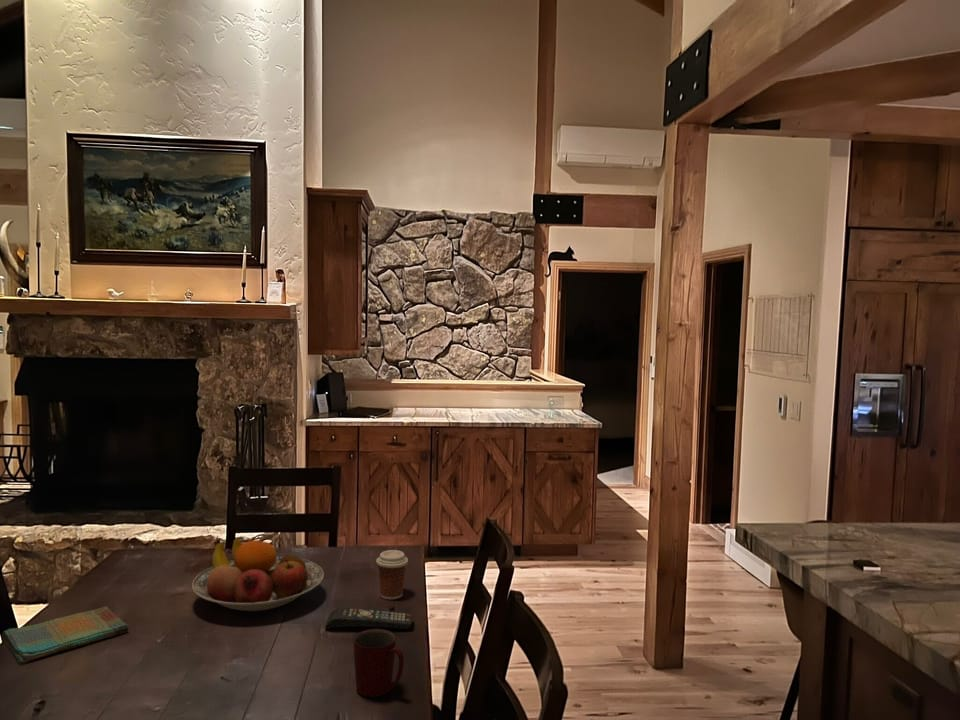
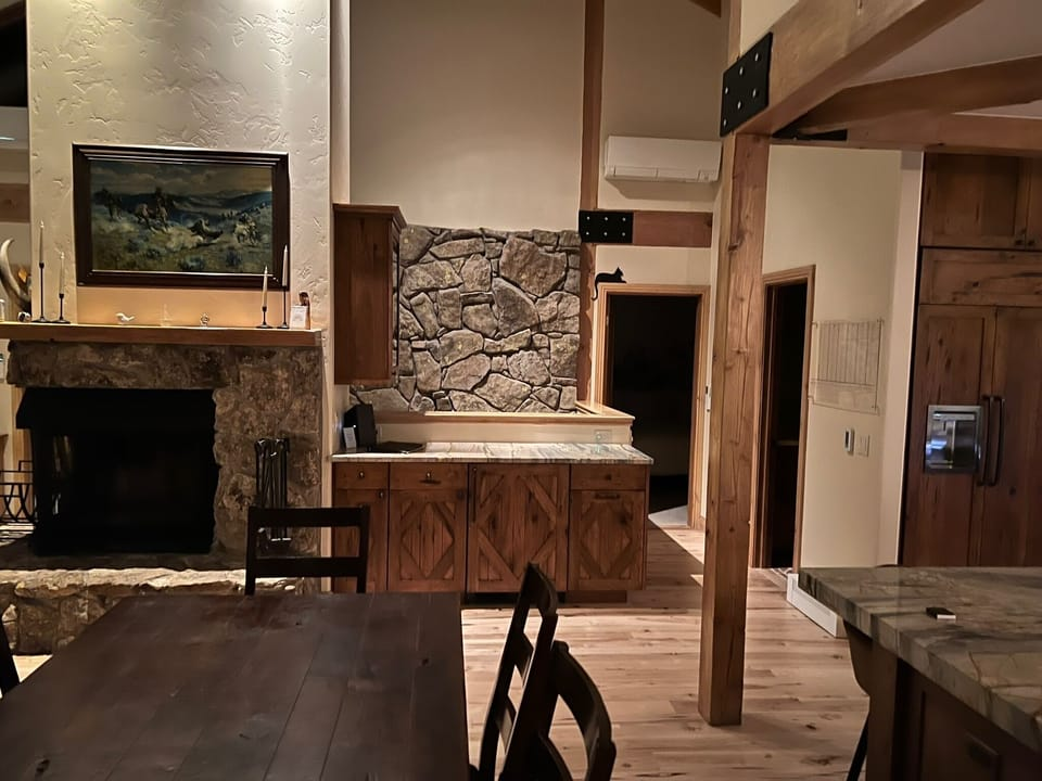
- remote control [324,607,414,630]
- dish towel [2,605,130,664]
- coffee cup [375,549,409,600]
- mug [353,628,405,698]
- fruit bowl [191,538,325,612]
